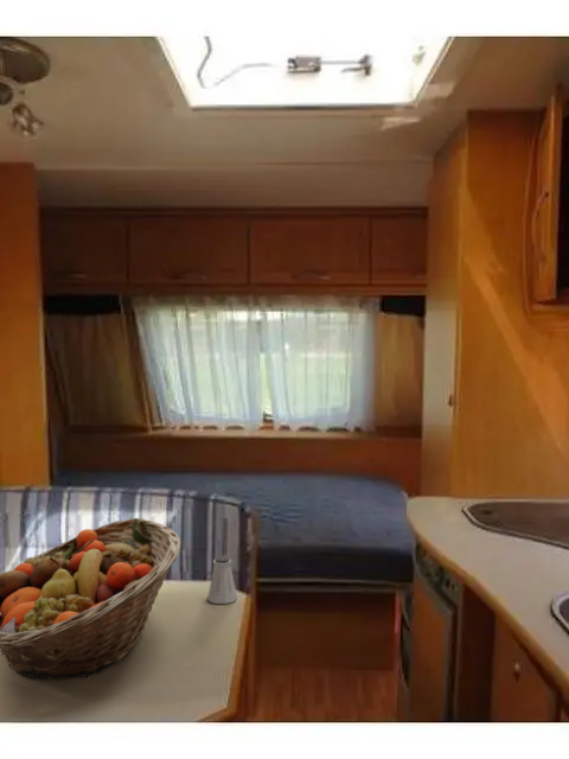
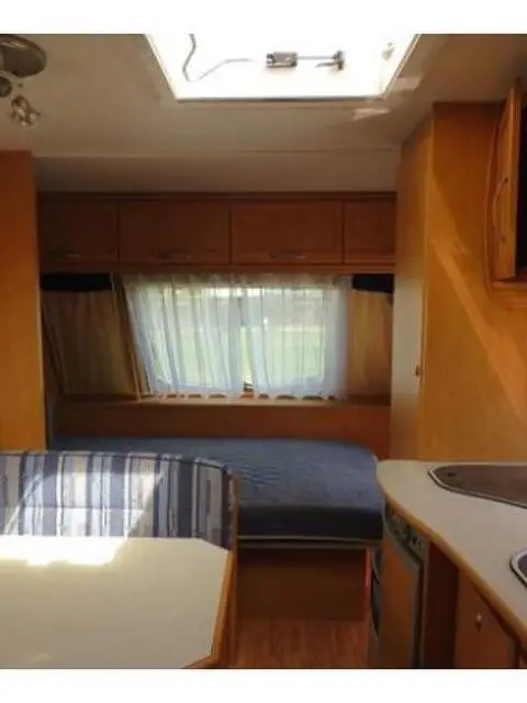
- saltshaker [206,555,238,605]
- fruit basket [0,517,181,680]
